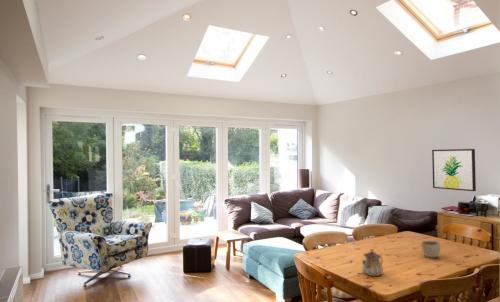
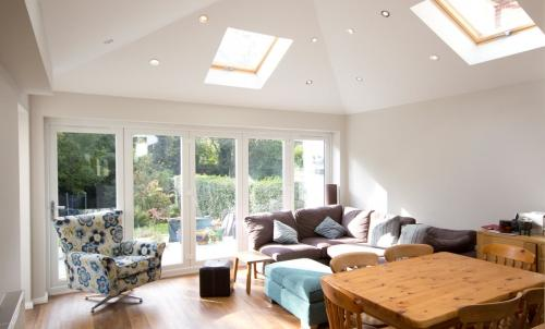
- cup [420,238,441,259]
- teapot [361,248,384,277]
- wall art [431,148,477,192]
